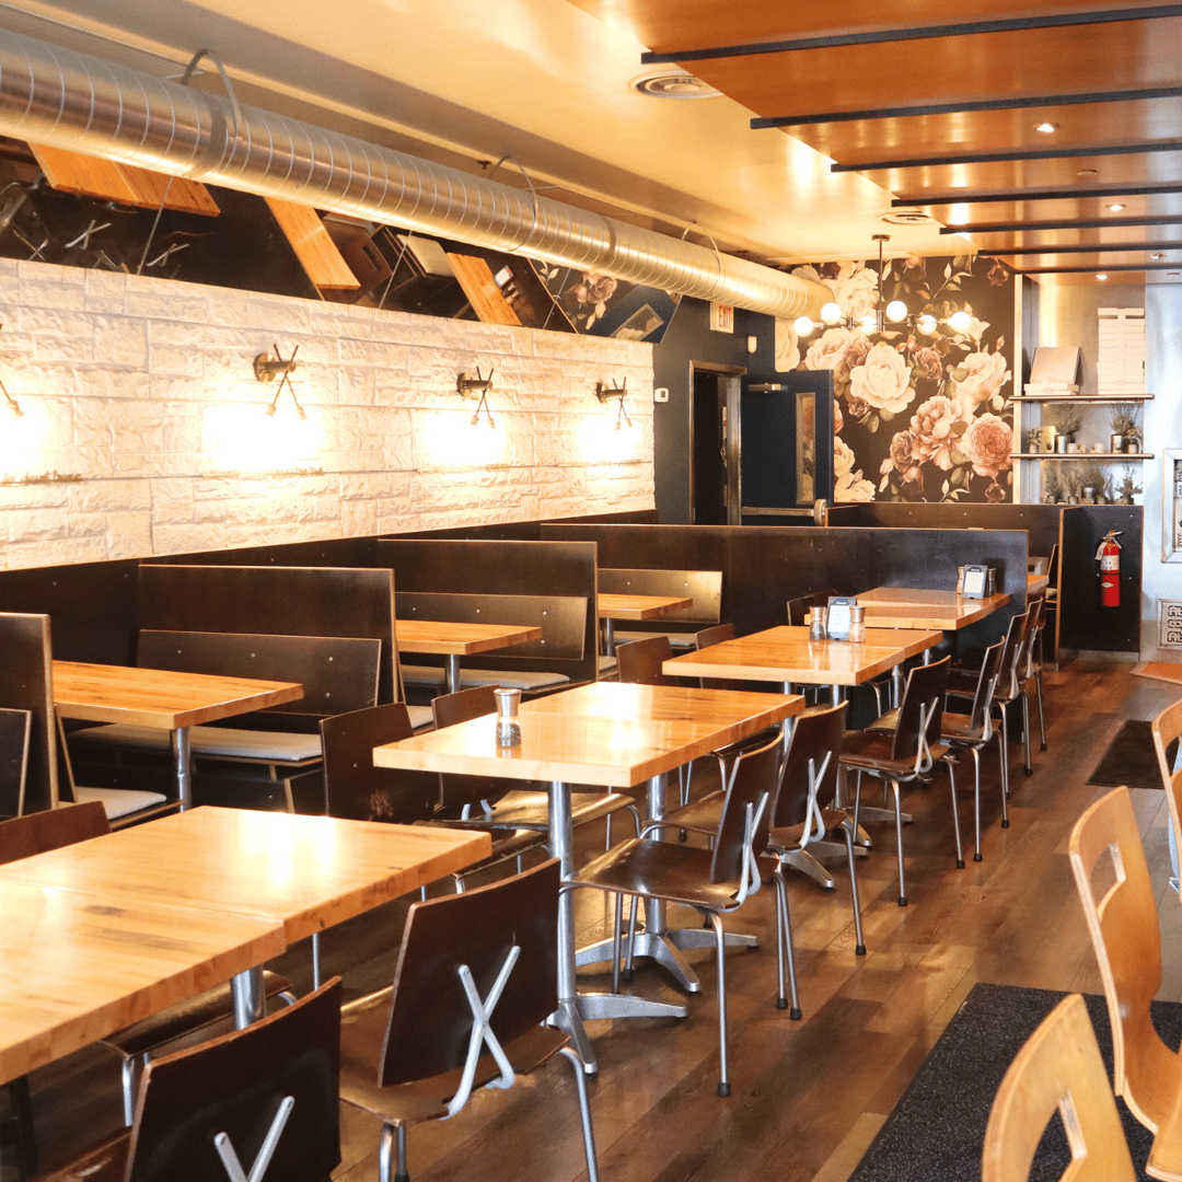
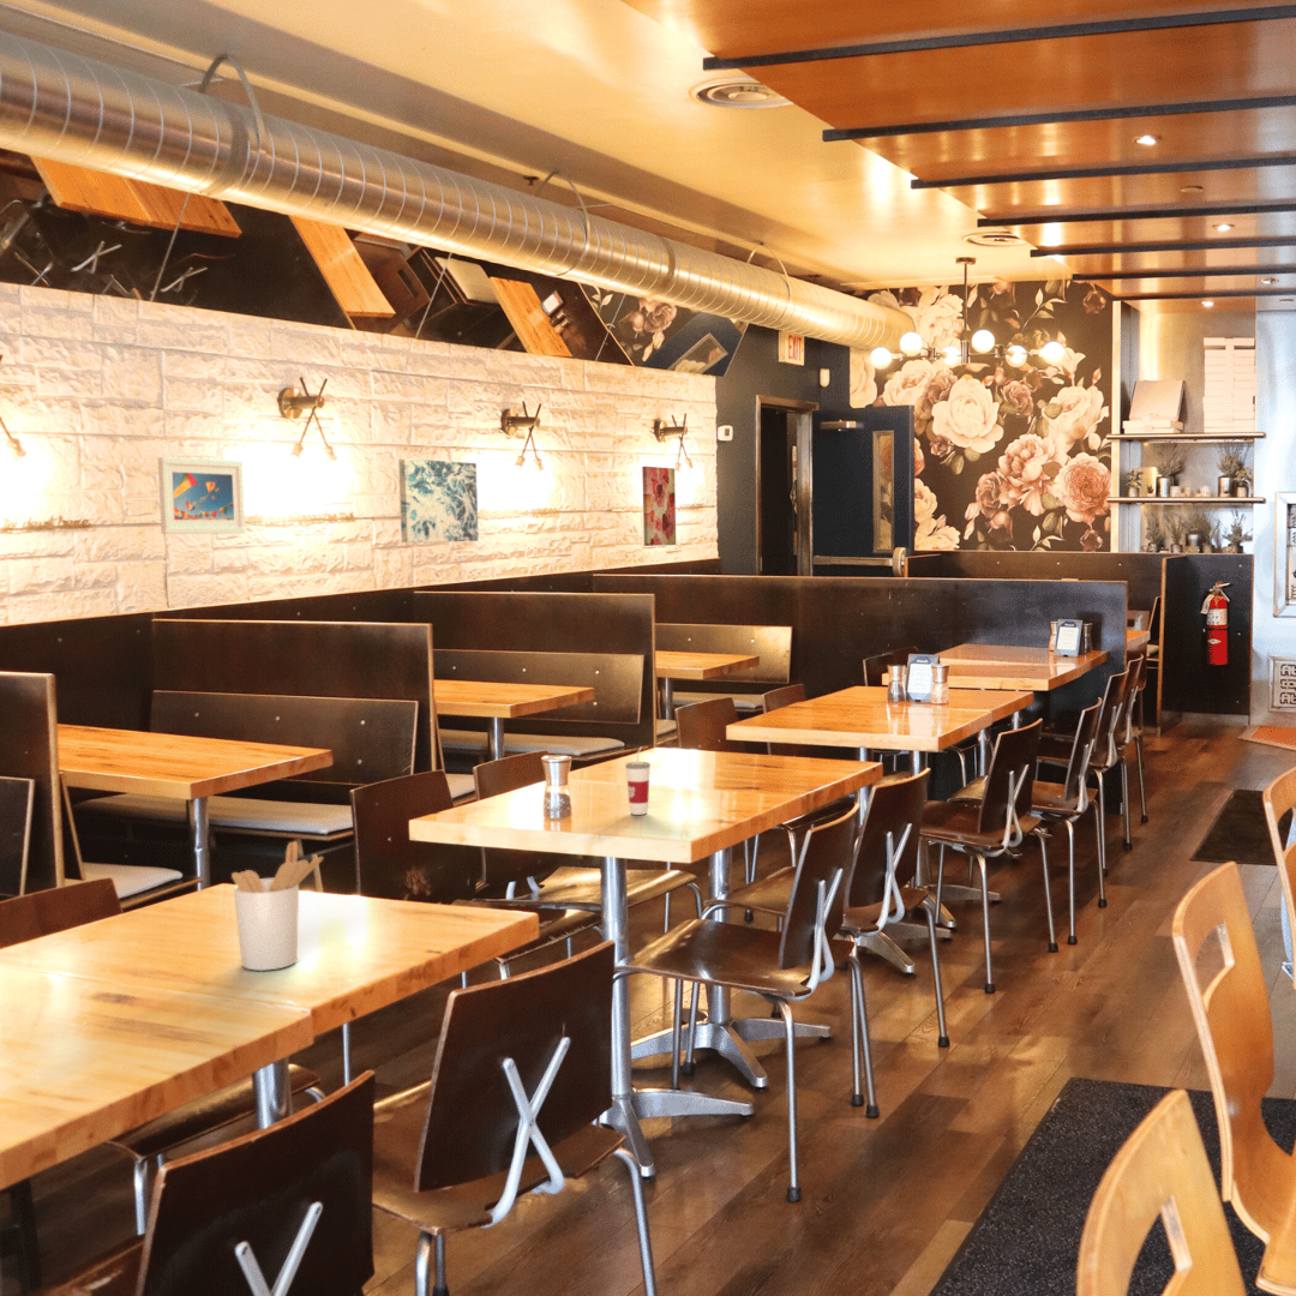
+ cup [624,745,652,816]
+ wall art [641,466,677,547]
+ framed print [157,456,246,535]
+ wall art [397,457,480,544]
+ utensil holder [230,840,324,972]
